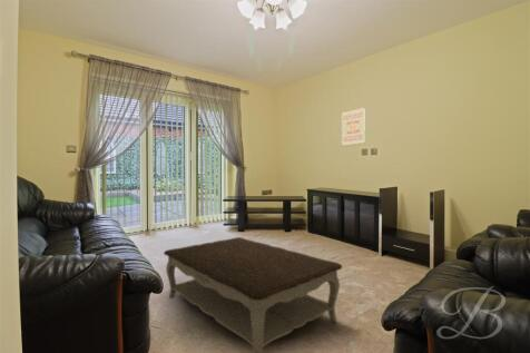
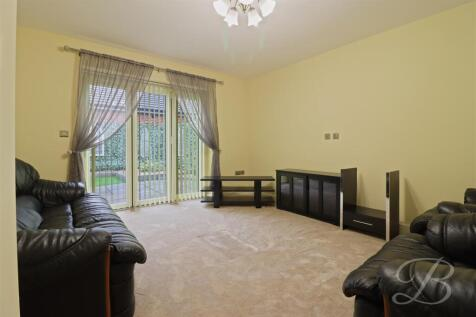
- wall art [341,106,366,147]
- coffee table [163,236,343,353]
